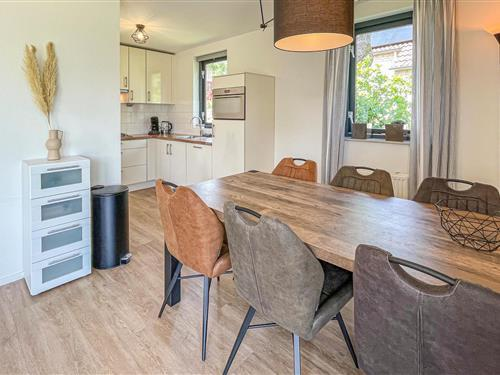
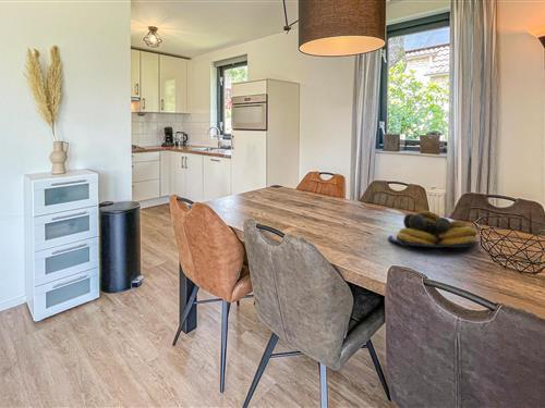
+ fruit bowl [387,210,480,249]
